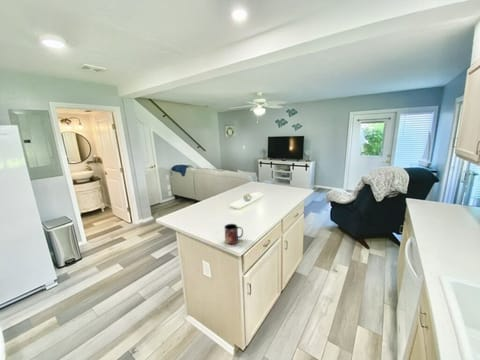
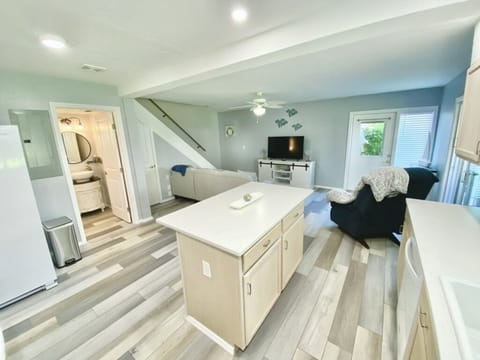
- mug [223,223,244,245]
